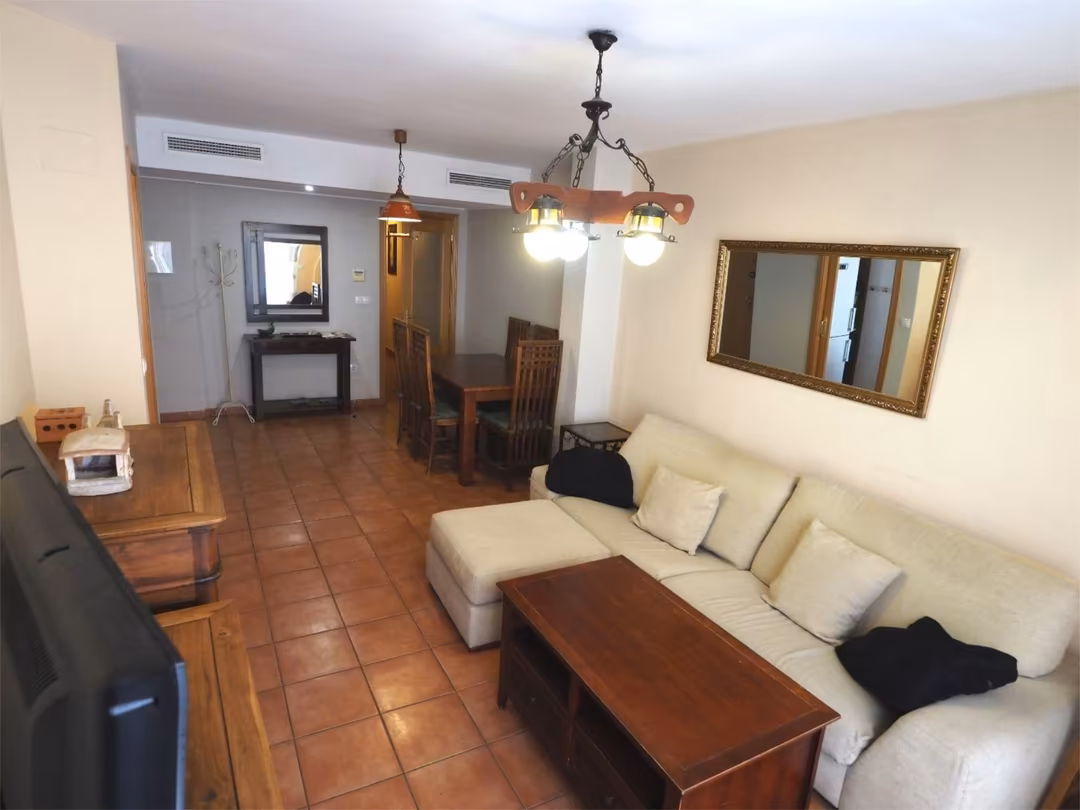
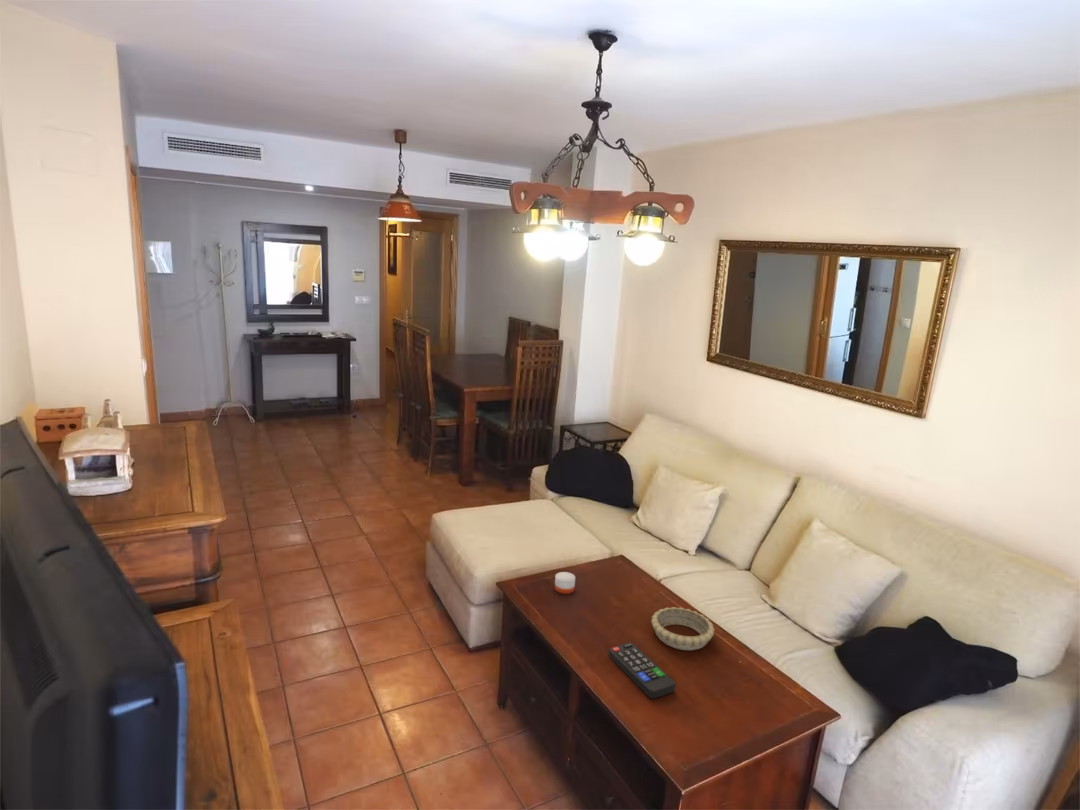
+ decorative bowl [650,606,715,651]
+ remote control [608,642,677,700]
+ candle [554,571,576,595]
